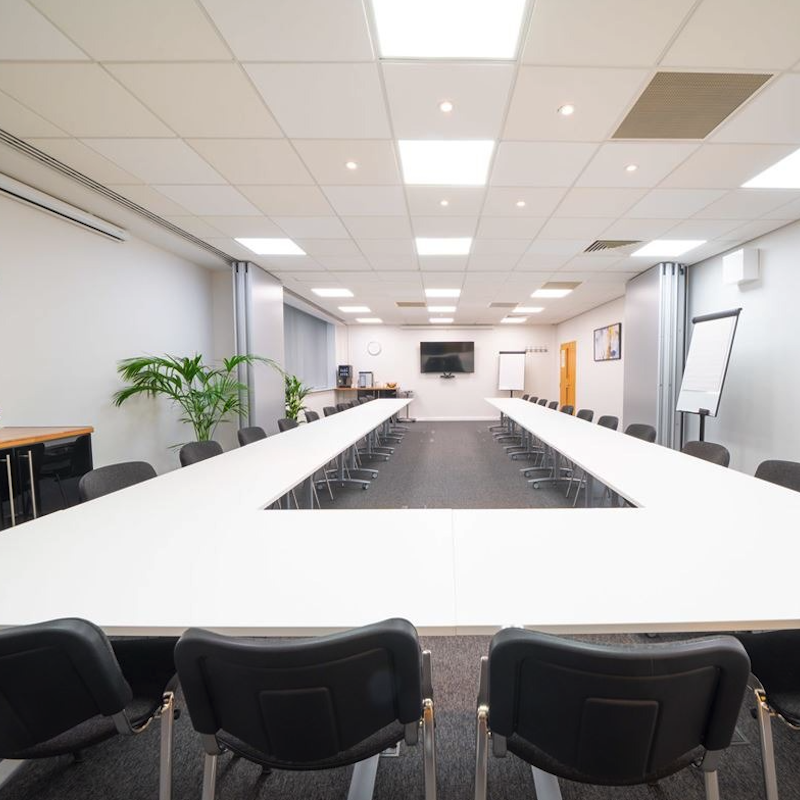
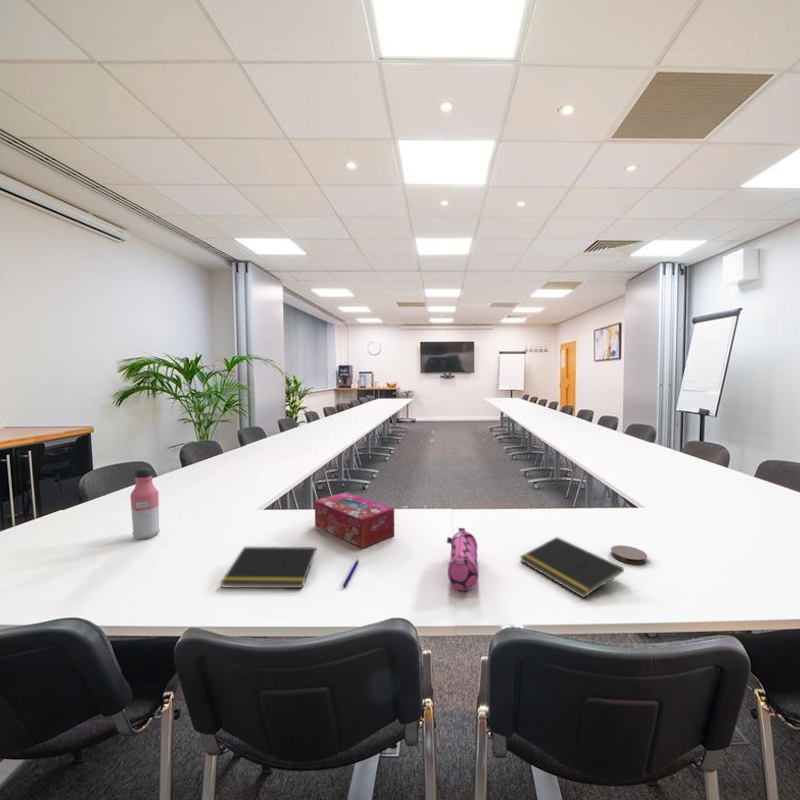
+ pen [342,558,360,588]
+ coaster [610,544,648,565]
+ pencil case [446,527,479,591]
+ tissue box [314,491,395,549]
+ water bottle [129,467,161,541]
+ notepad [219,546,317,589]
+ notepad [519,536,625,599]
